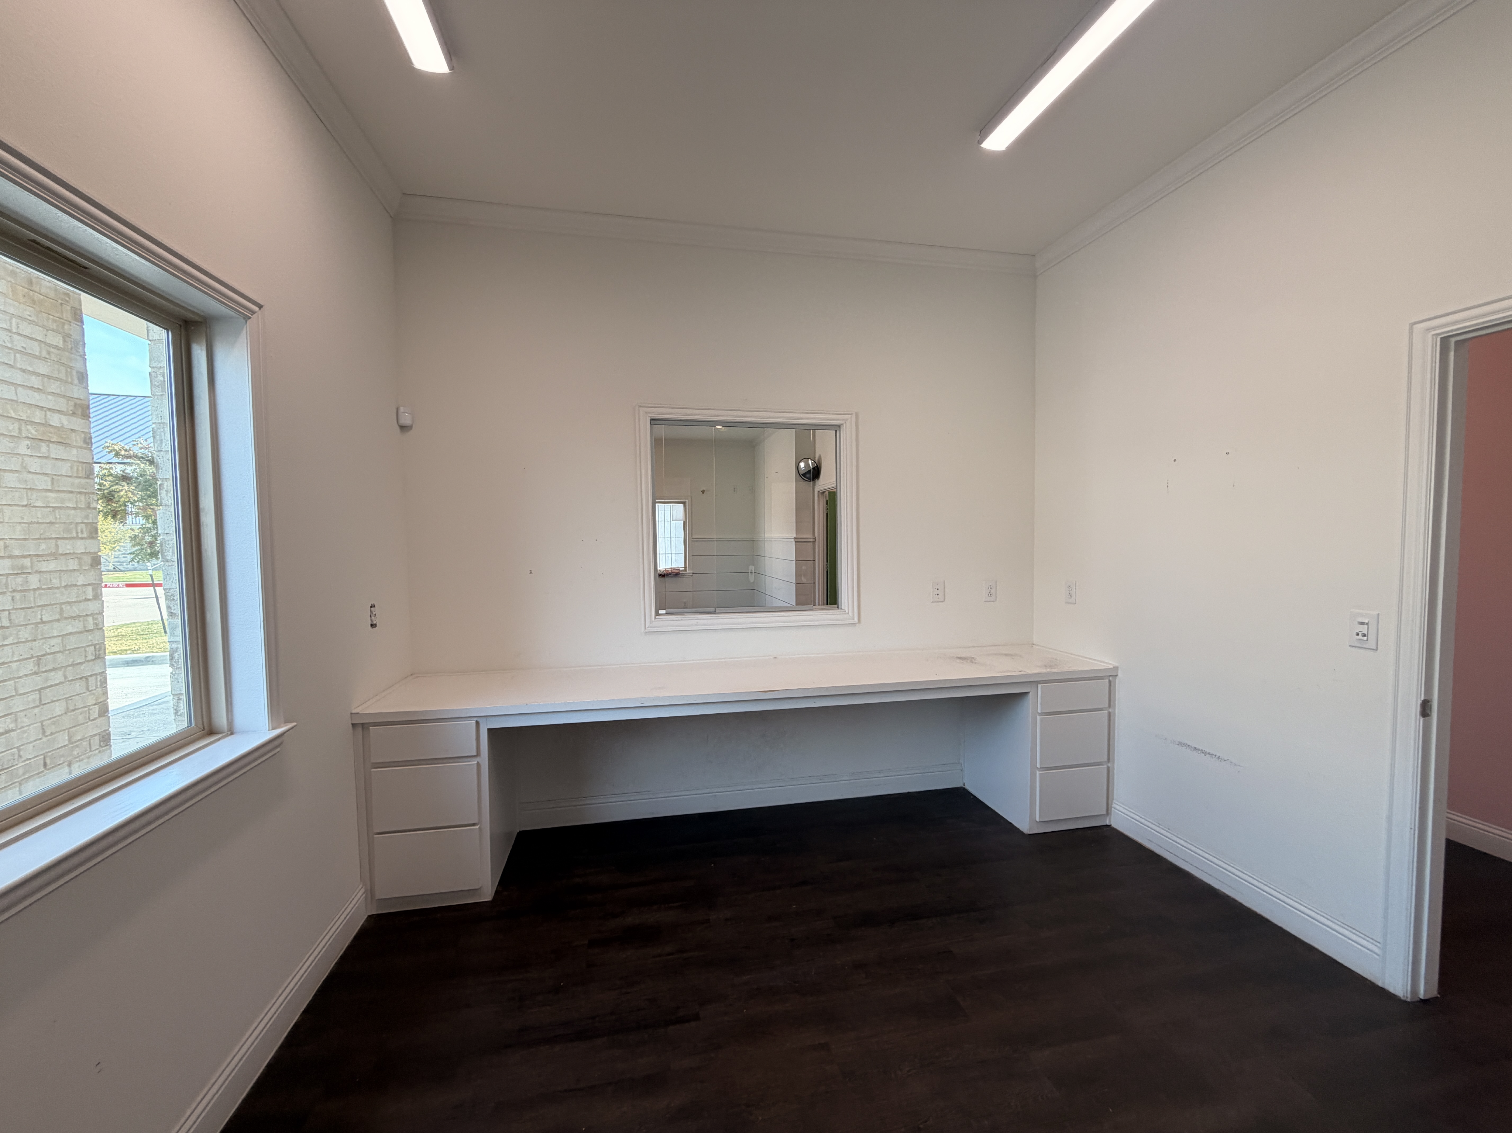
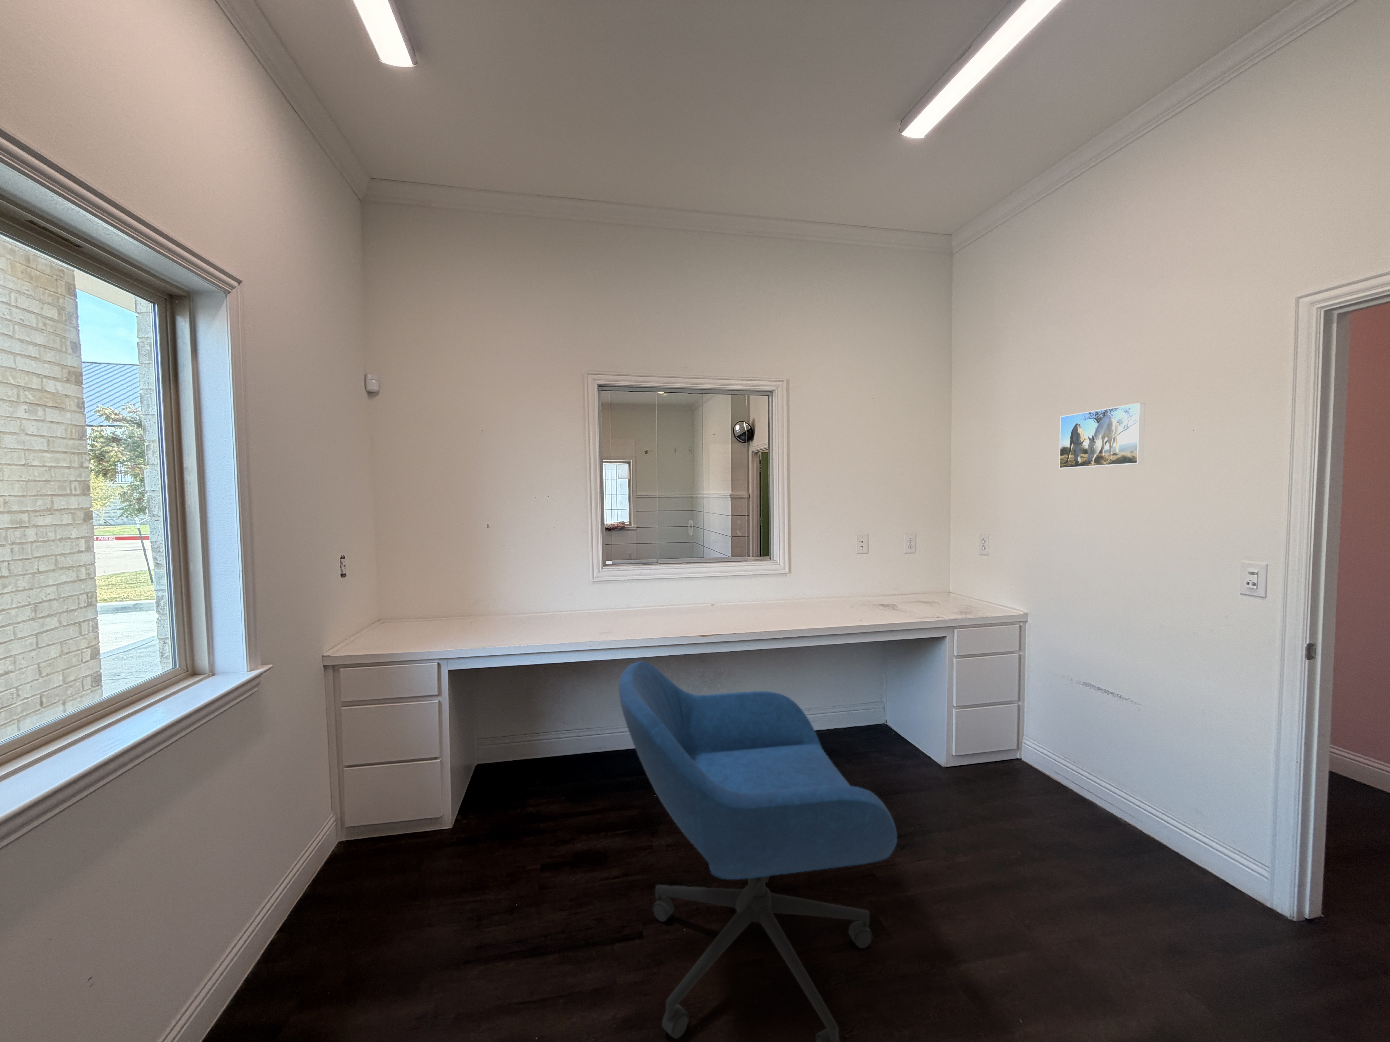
+ office chair [618,661,897,1042]
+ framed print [1058,403,1146,470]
